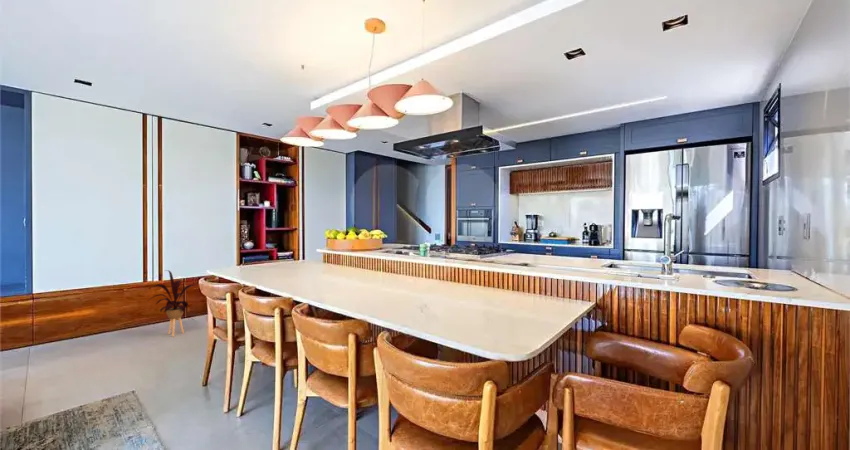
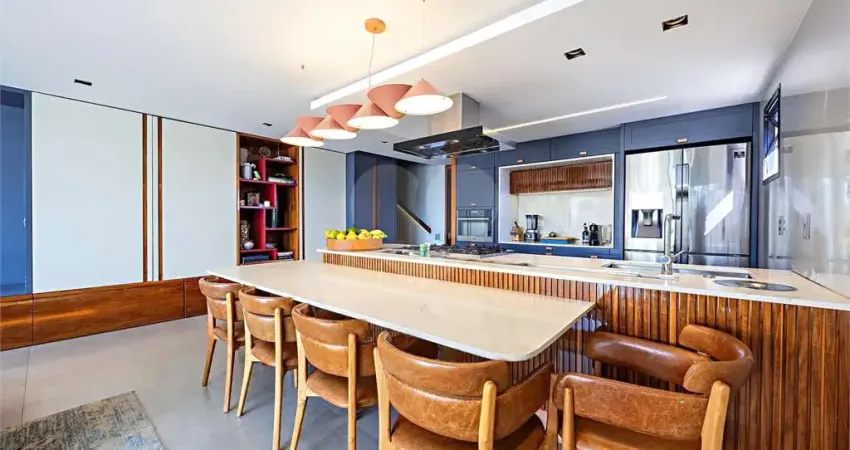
- house plant [145,269,195,338]
